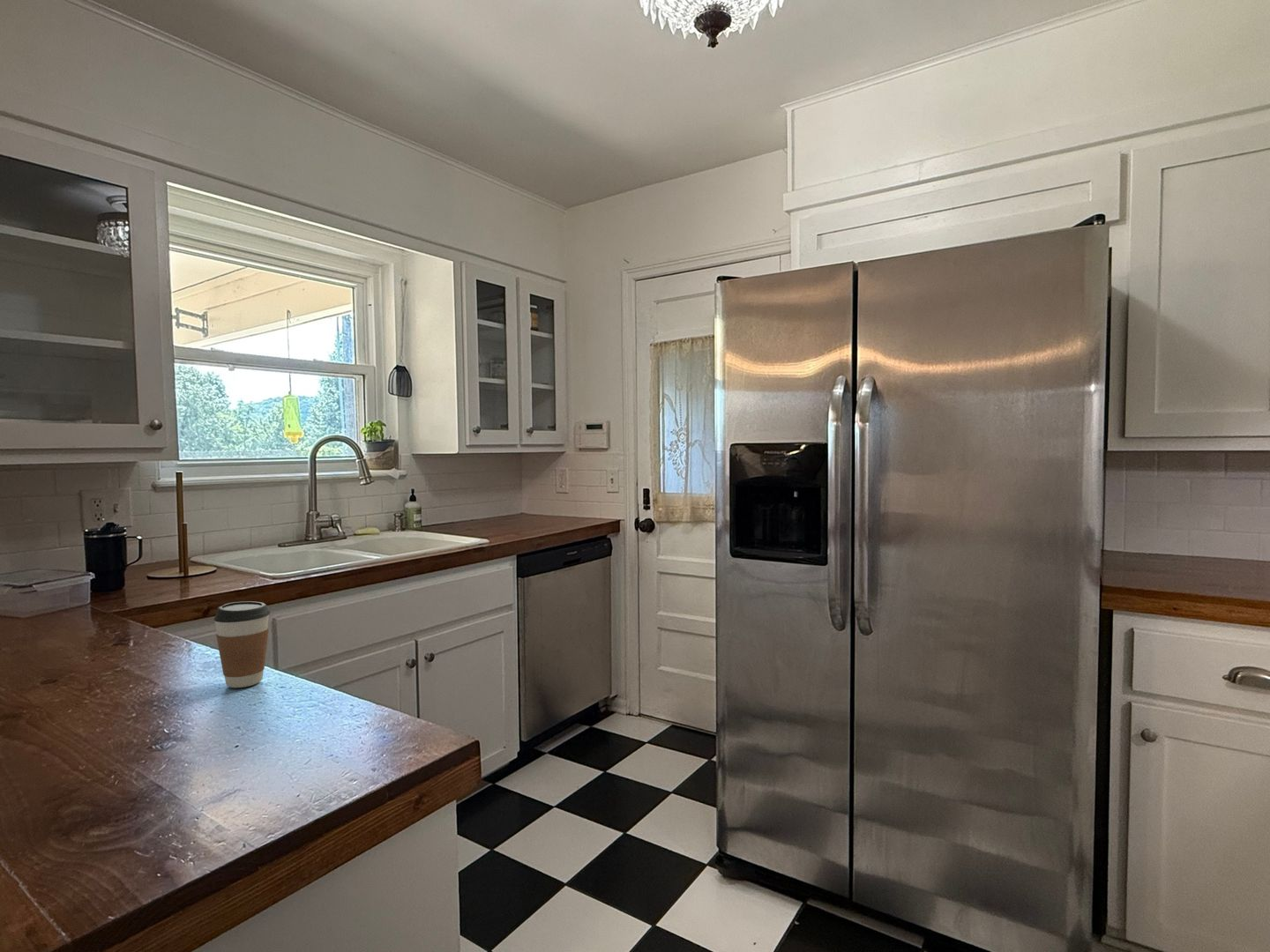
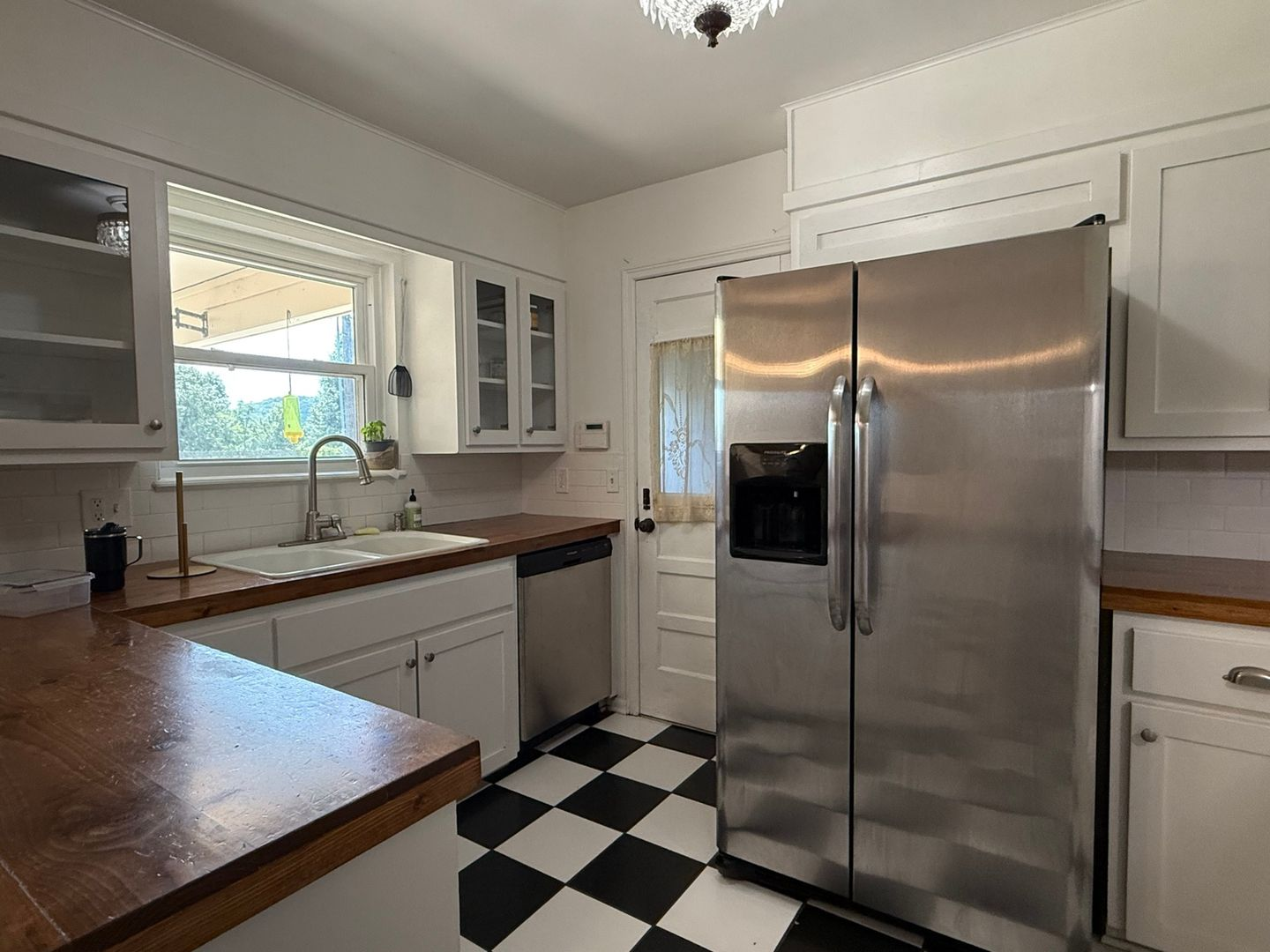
- coffee cup [213,600,271,688]
